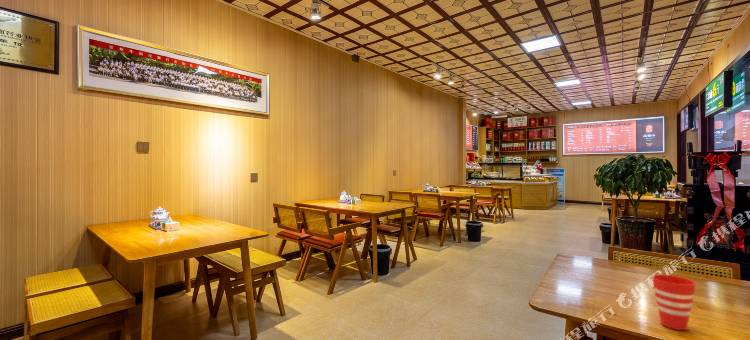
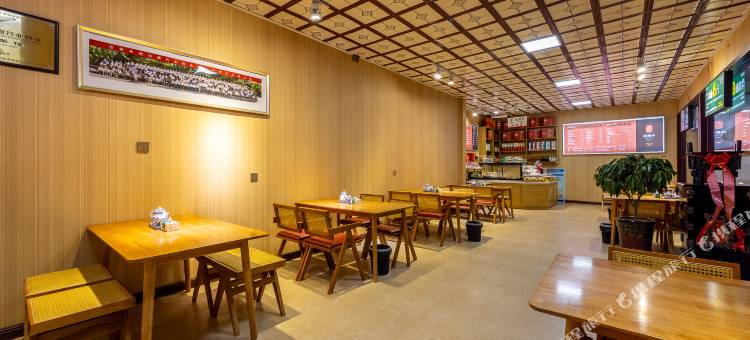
- cup [652,273,697,331]
